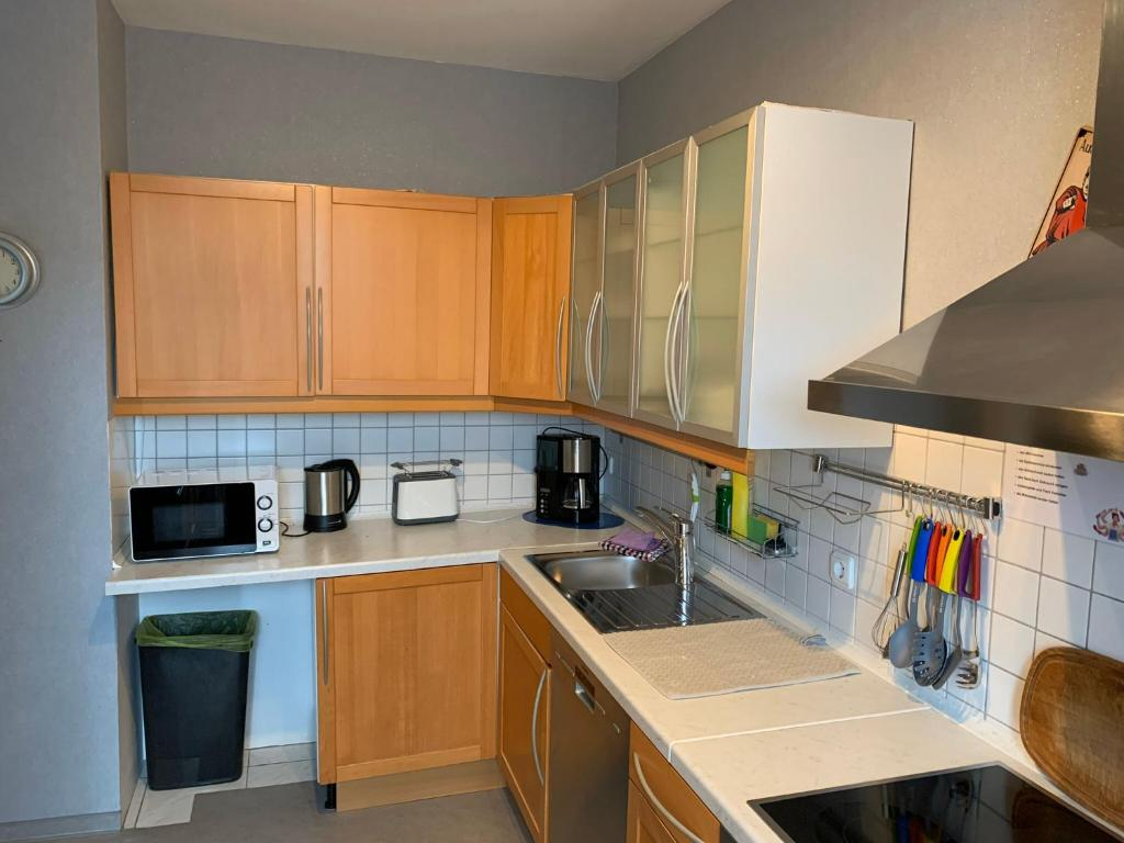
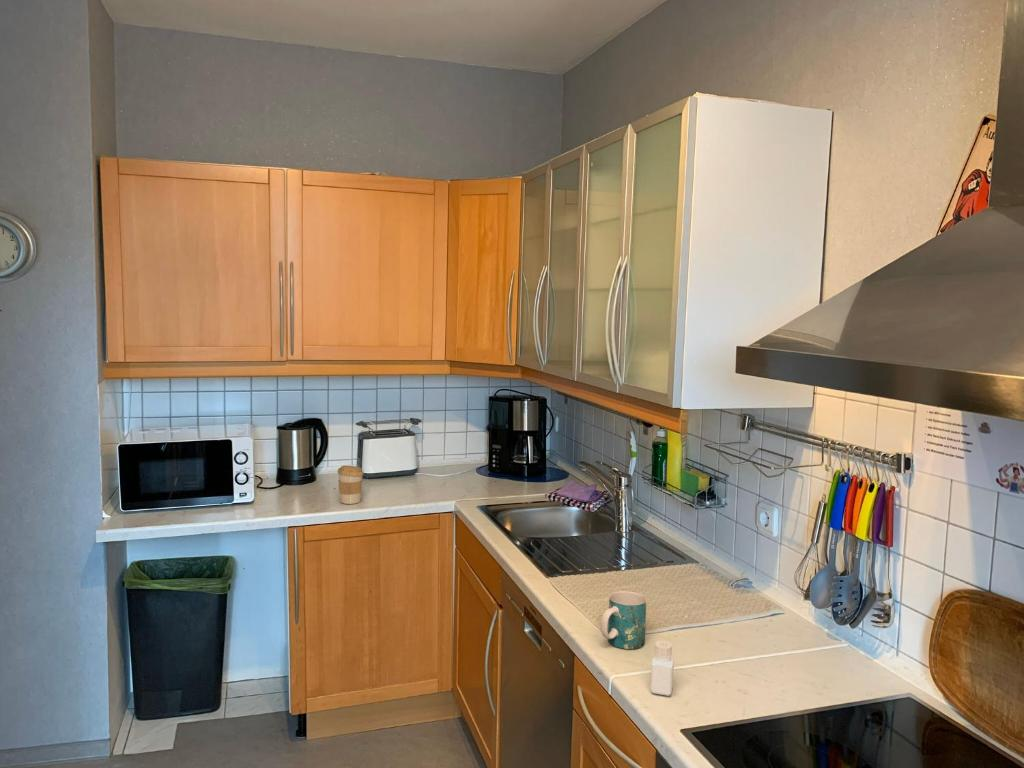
+ coffee cup [337,465,365,505]
+ mug [600,590,647,650]
+ pepper shaker [650,640,675,697]
